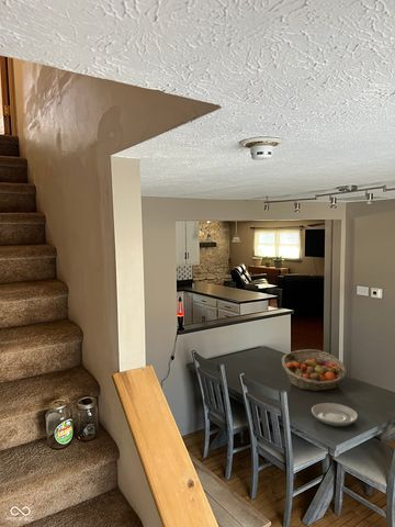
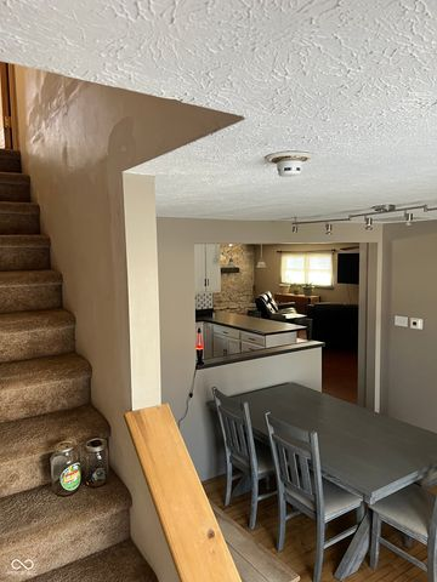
- plate [311,402,359,427]
- fruit basket [281,348,348,392]
